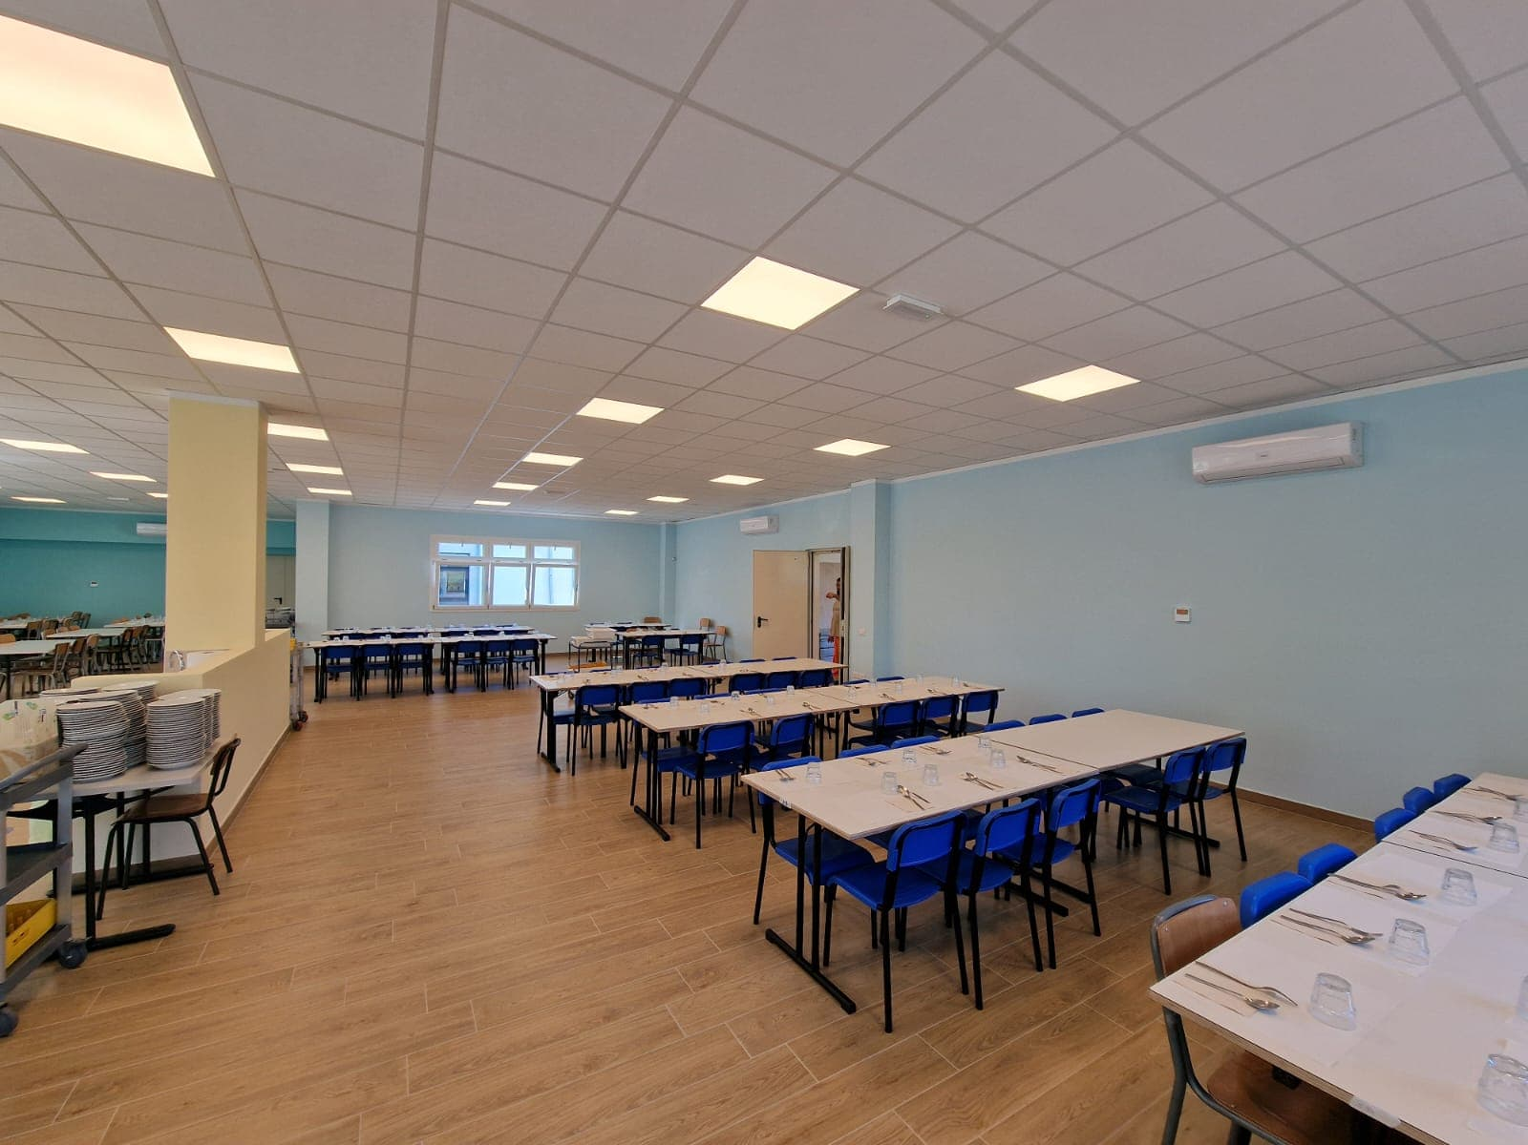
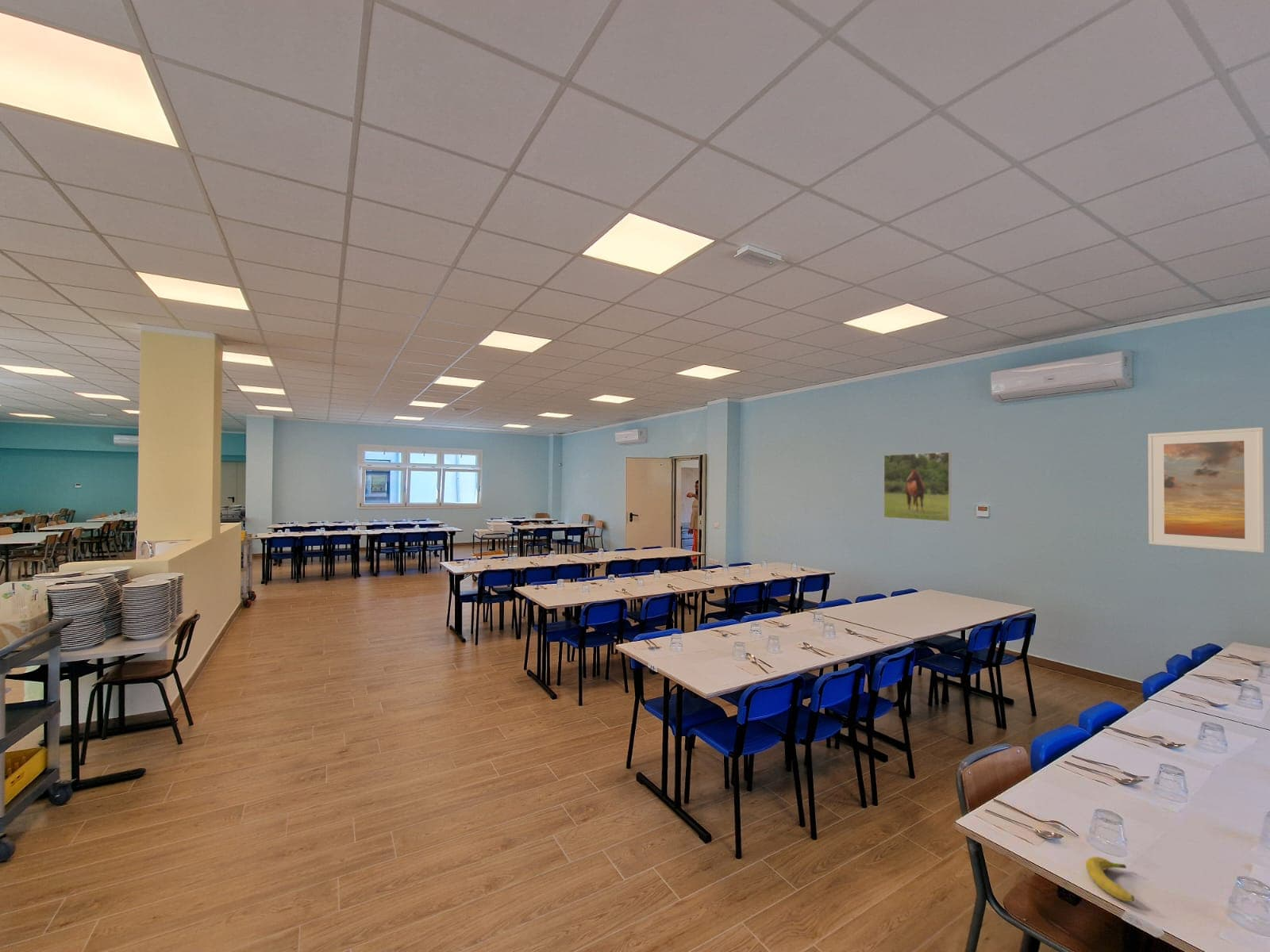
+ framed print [883,451,952,523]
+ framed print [1147,427,1266,554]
+ fruit [1085,856,1135,903]
